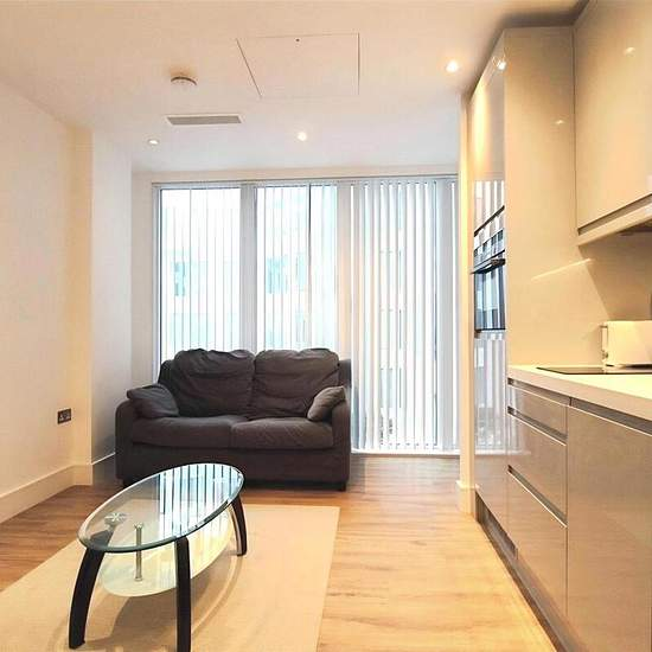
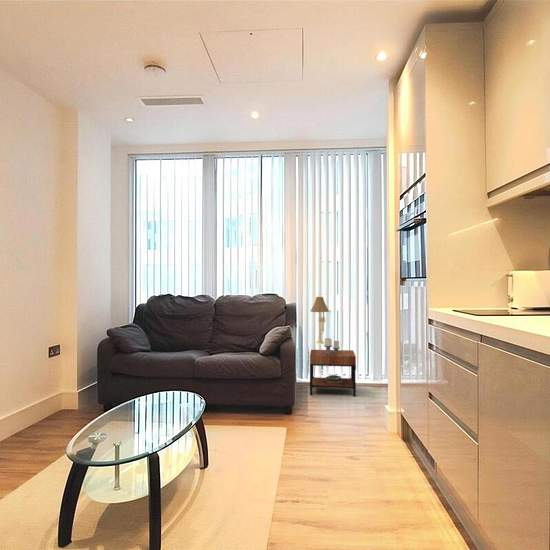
+ side table [309,337,357,397]
+ table lamp [310,293,330,344]
